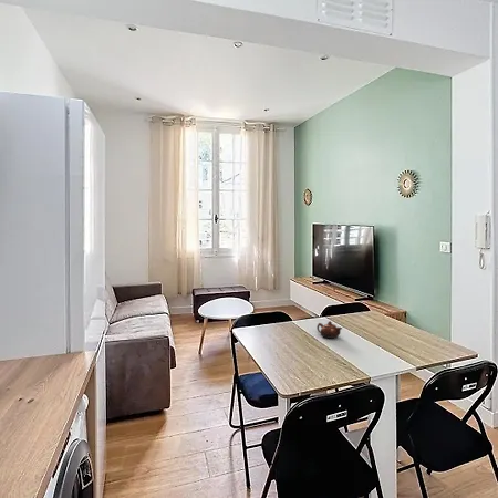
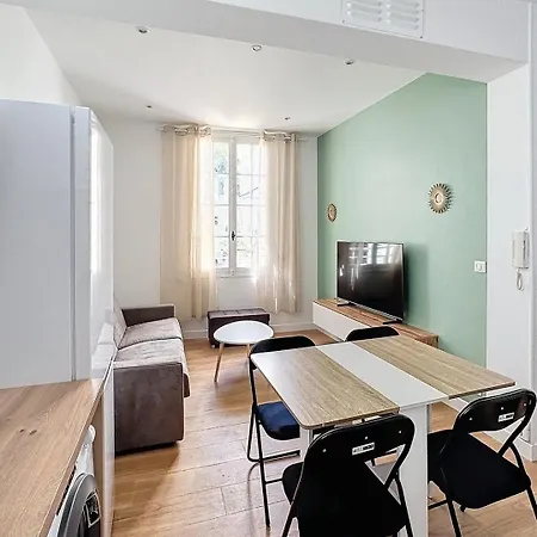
- teapot [315,320,343,340]
